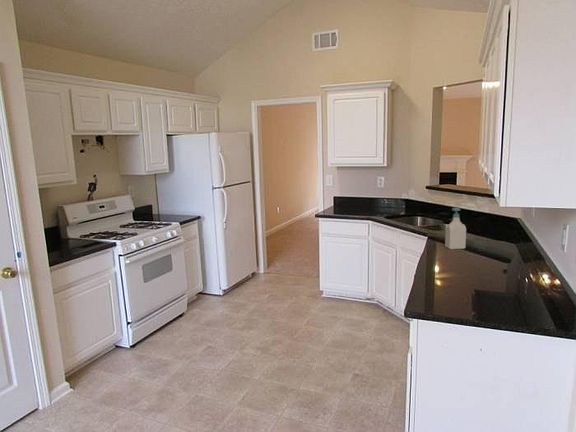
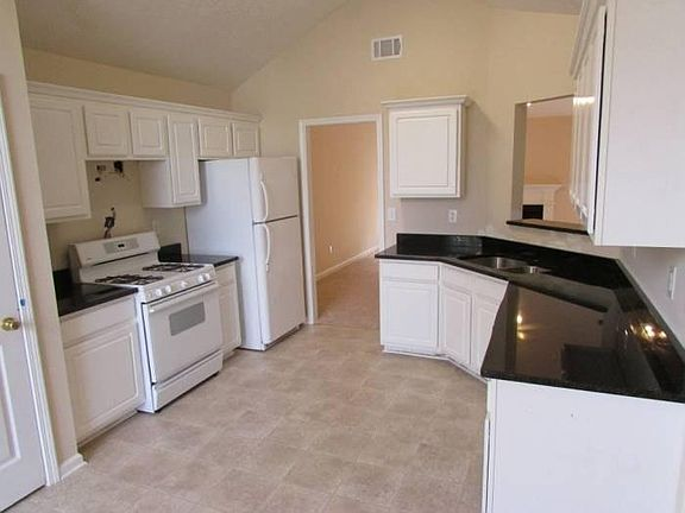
- soap bottle [444,206,467,250]
